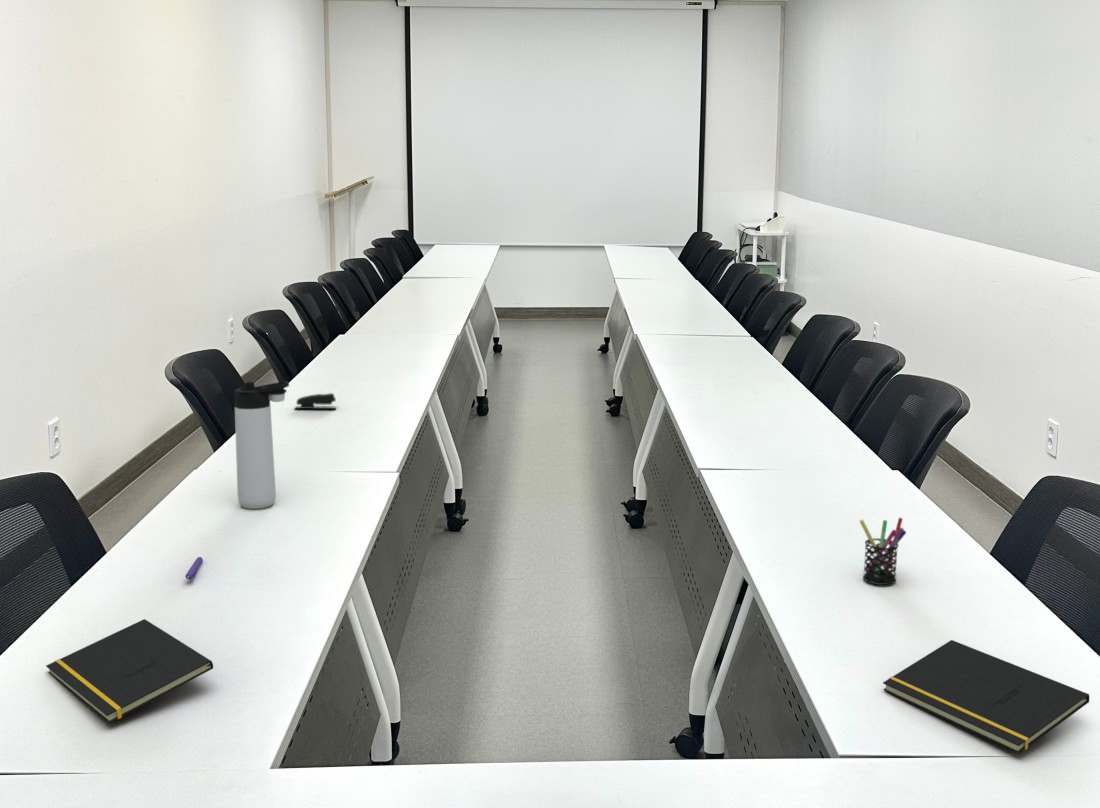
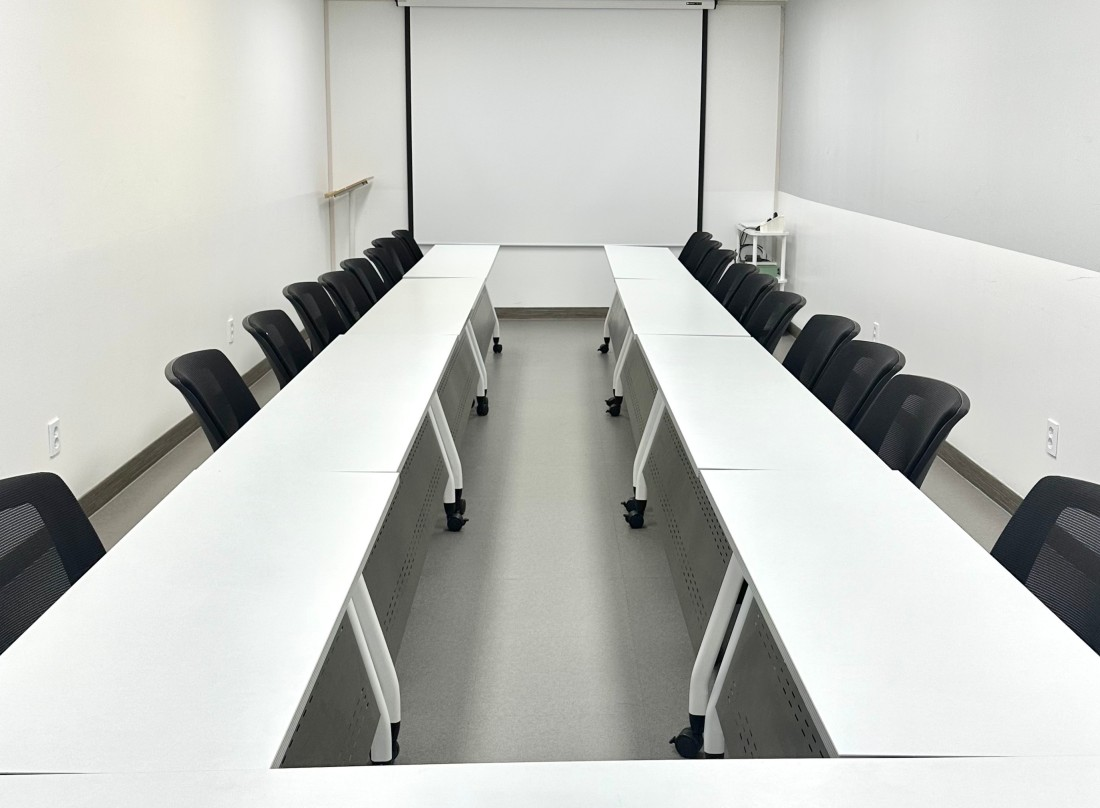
- notepad [882,639,1090,754]
- thermos bottle [233,380,290,509]
- notepad [45,618,214,724]
- stapler [294,392,337,410]
- pen holder [858,517,907,586]
- pen [184,556,203,581]
